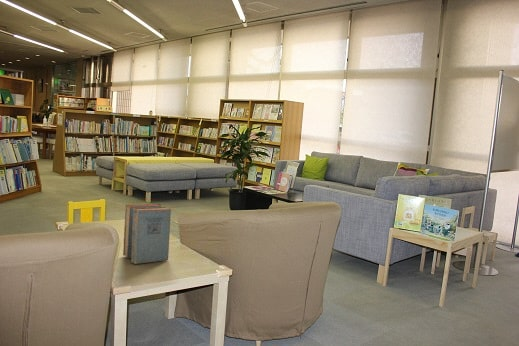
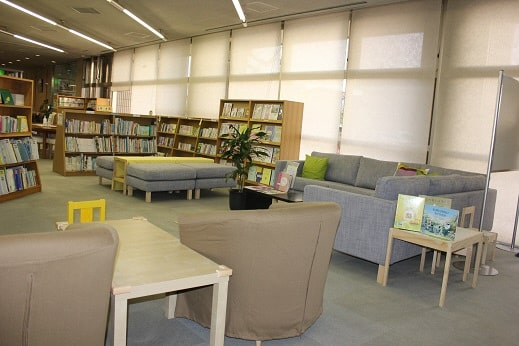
- book [122,203,172,265]
